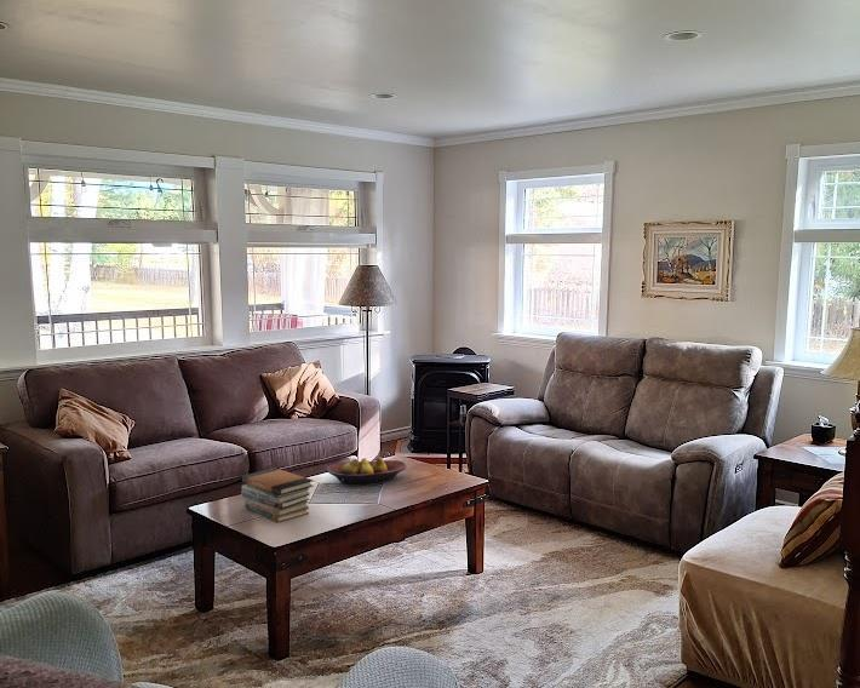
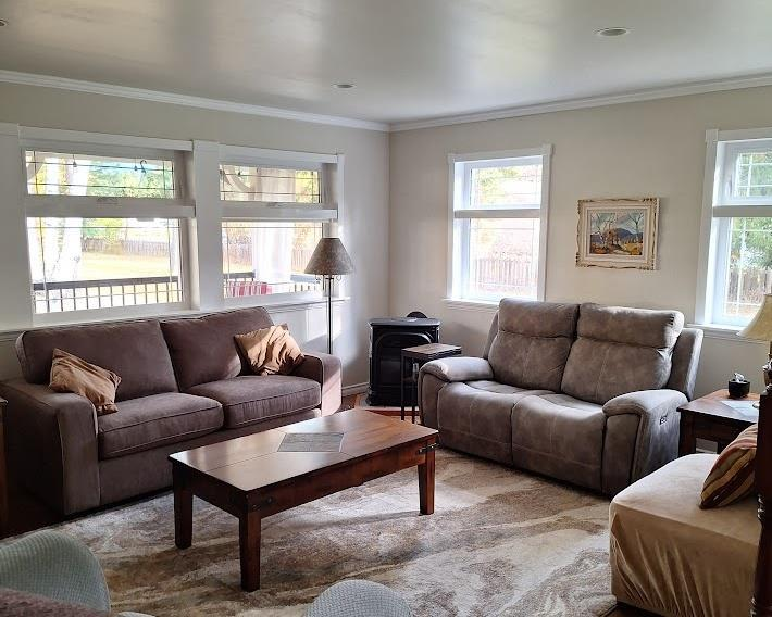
- book stack [240,466,314,523]
- fruit bowl [326,455,408,485]
